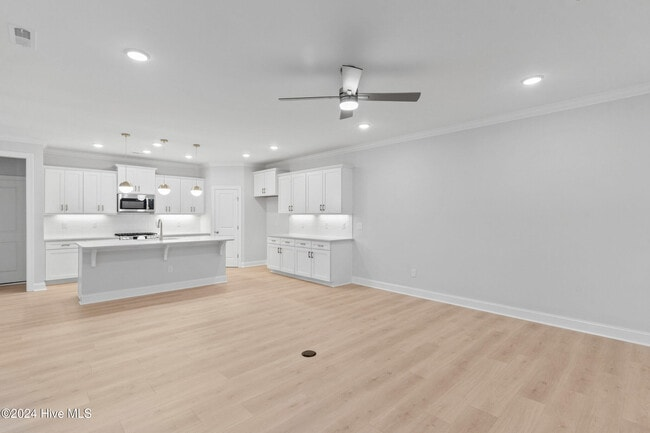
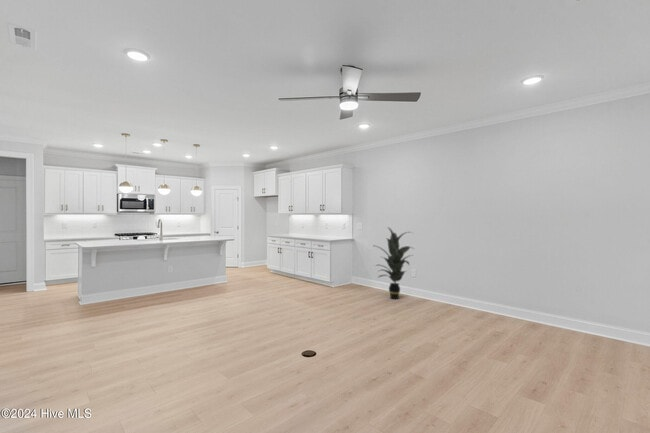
+ indoor plant [374,226,415,300]
